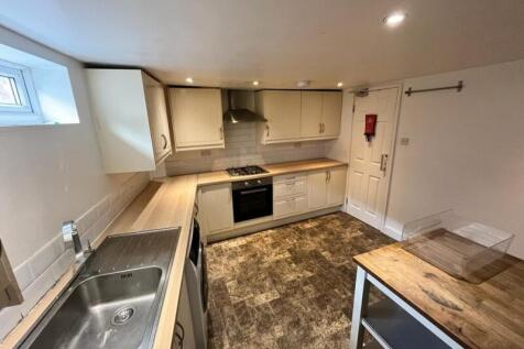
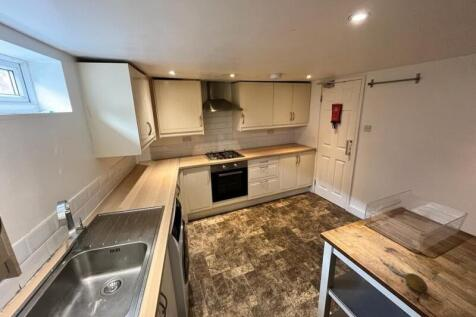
+ fruit [404,272,429,294]
